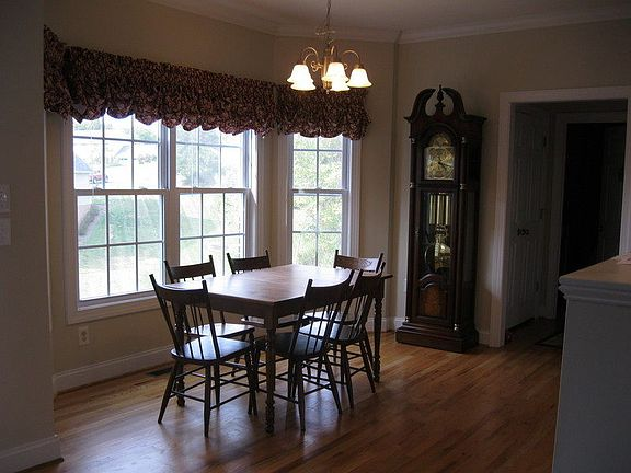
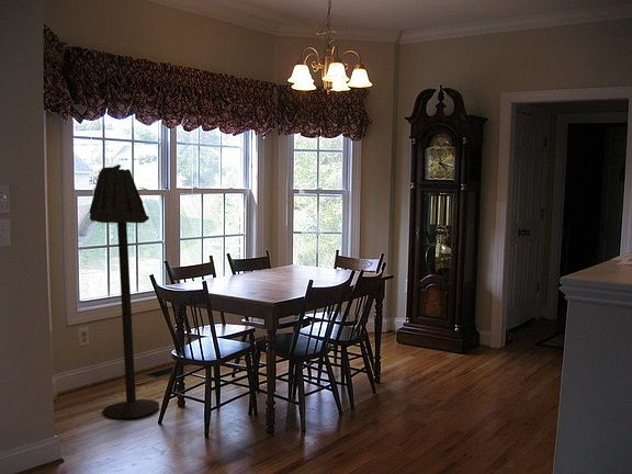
+ floor lamp [88,163,160,419]
